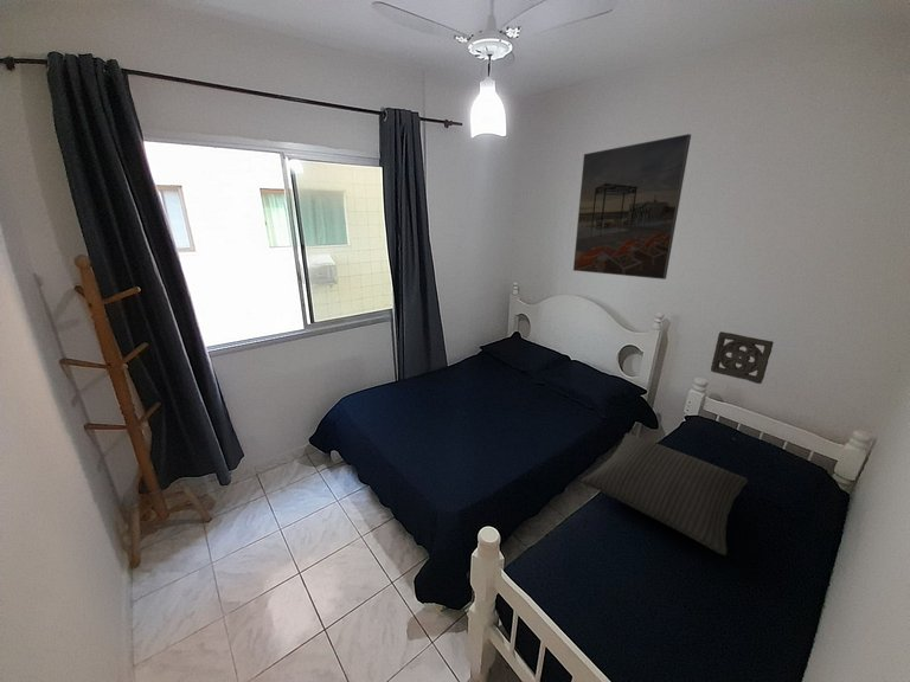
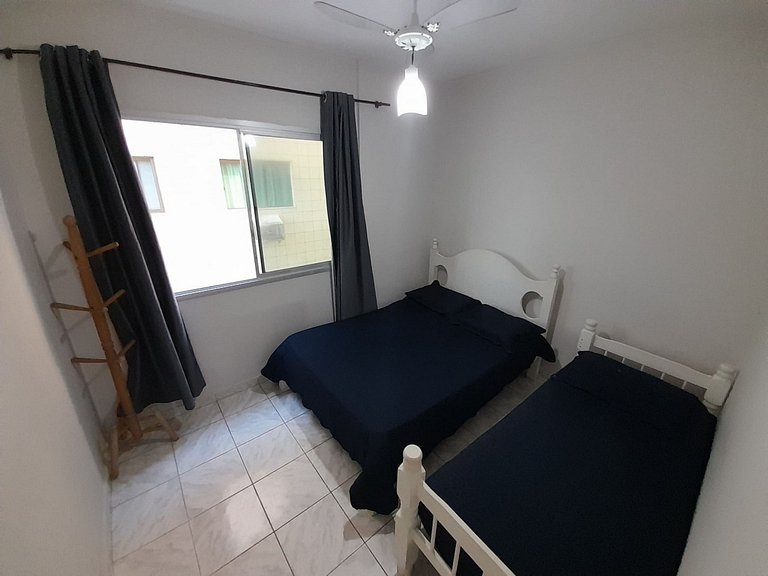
- wall ornament [710,330,775,385]
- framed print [572,133,692,281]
- pillow [581,432,749,556]
